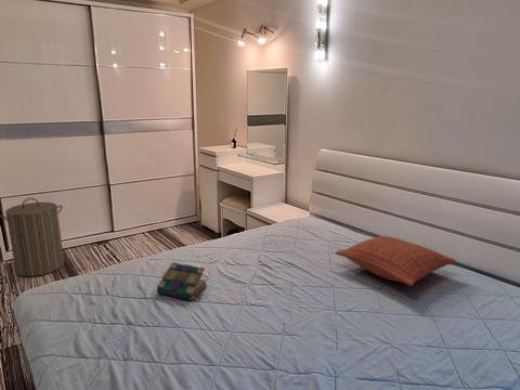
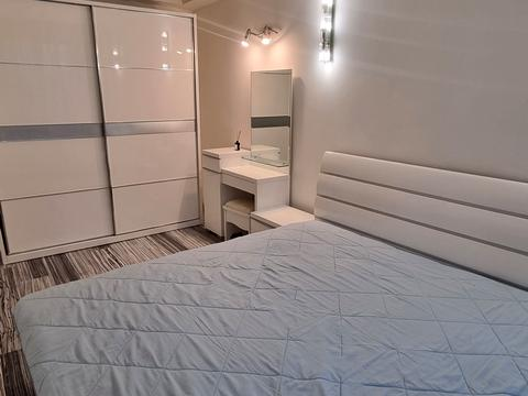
- book [156,261,208,301]
- pillow [335,235,457,287]
- laundry hamper [0,197,65,277]
